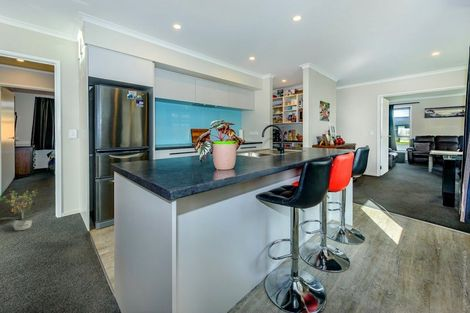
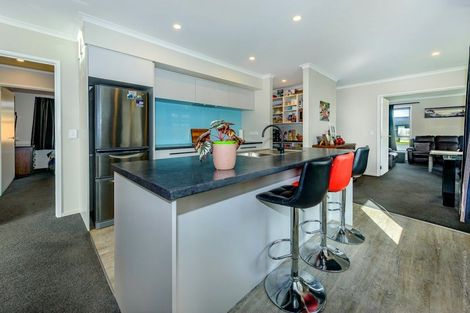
- potted plant [0,188,44,231]
